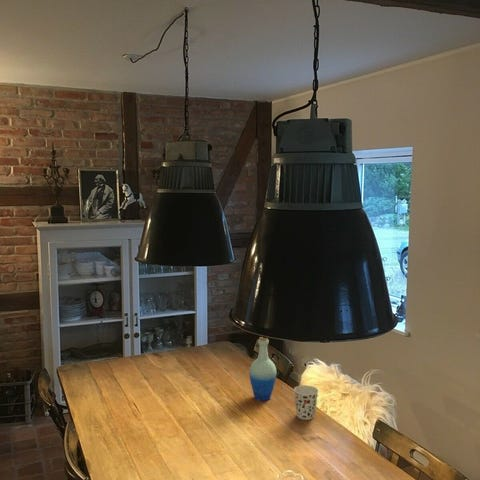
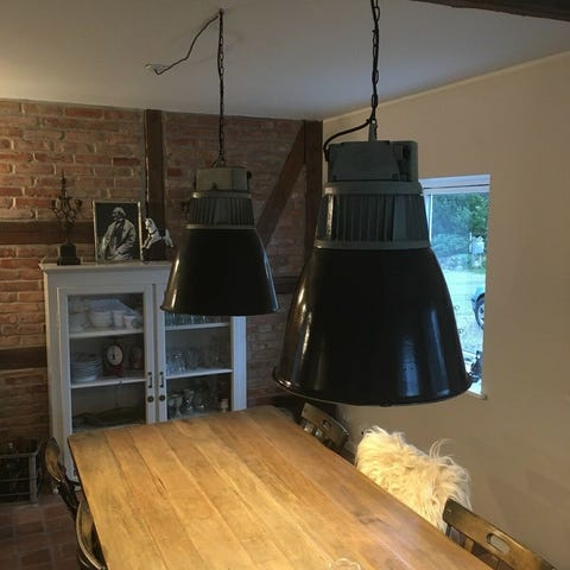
- bottle [248,336,277,402]
- cup [293,384,319,421]
